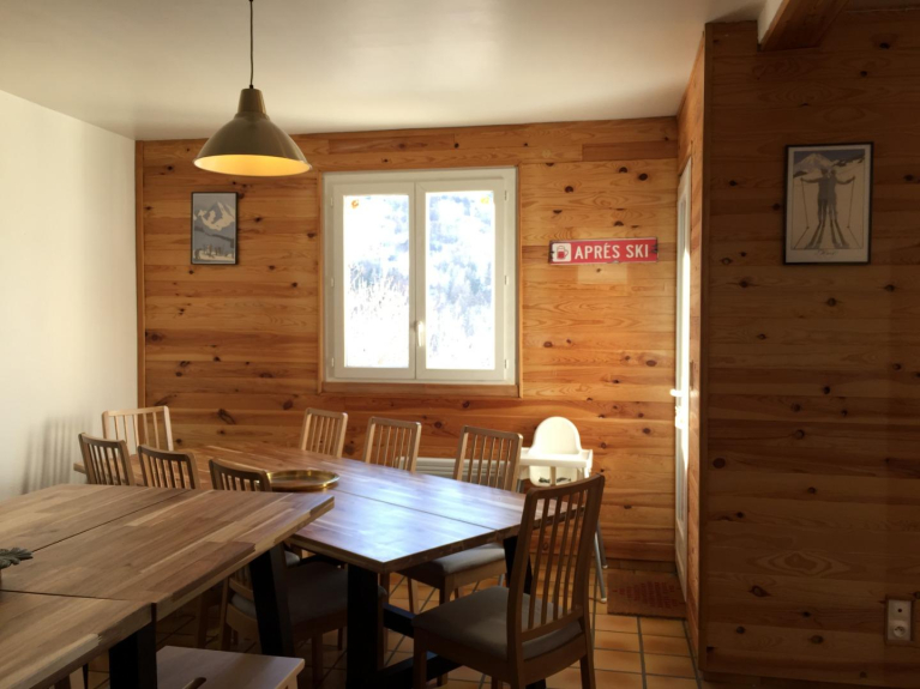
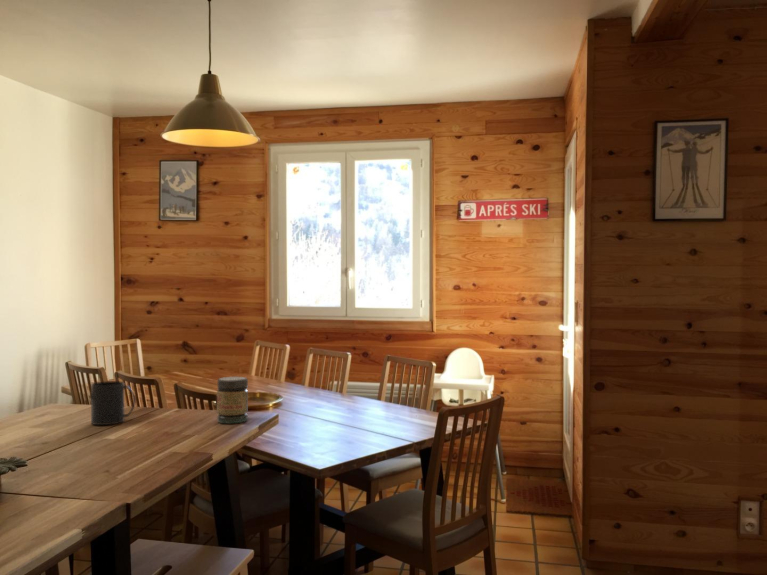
+ mug [90,380,137,426]
+ jar [216,376,249,424]
